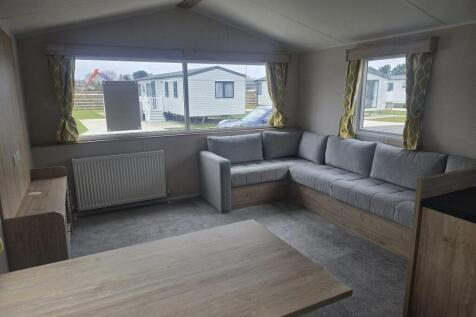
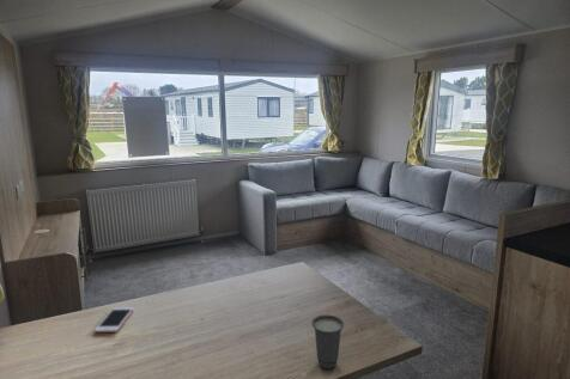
+ cup [310,314,345,369]
+ cell phone [93,306,135,334]
